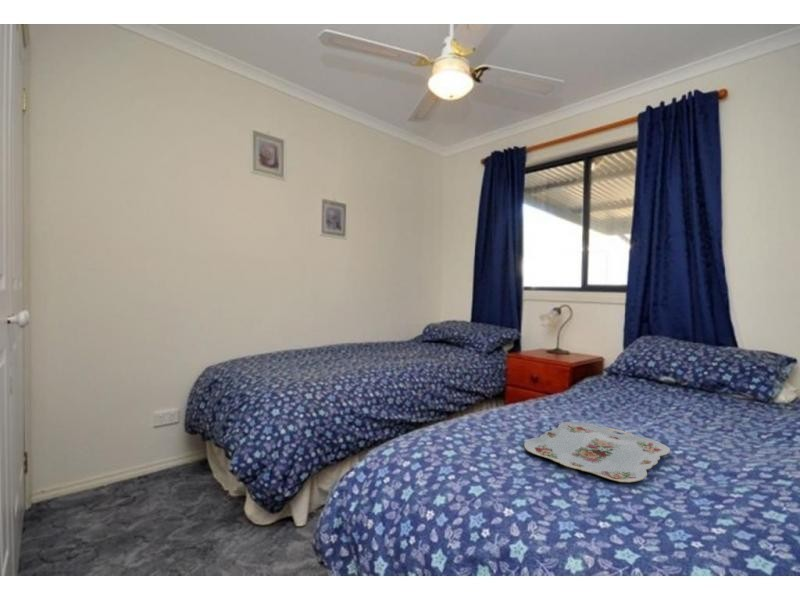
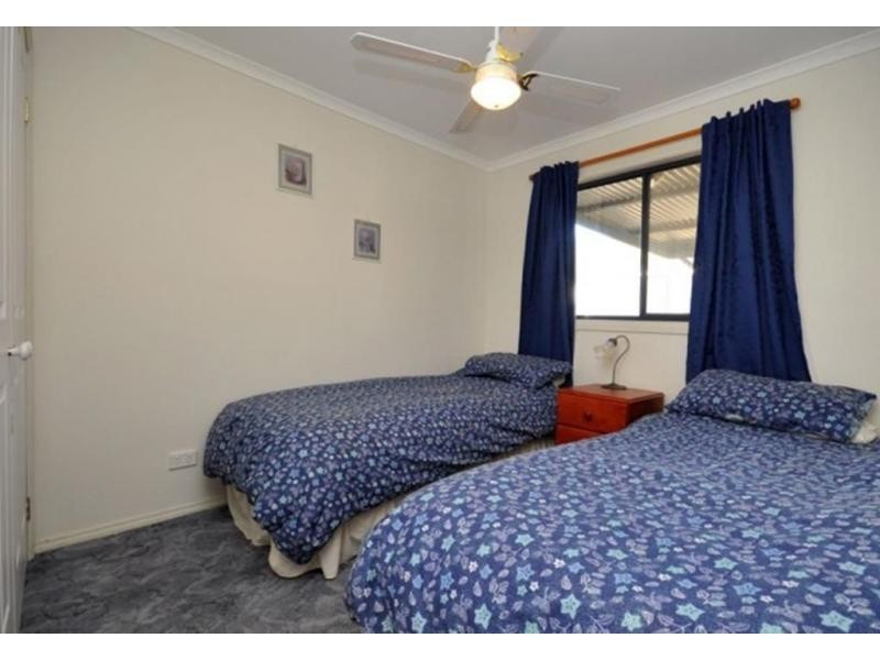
- serving tray [523,421,671,483]
